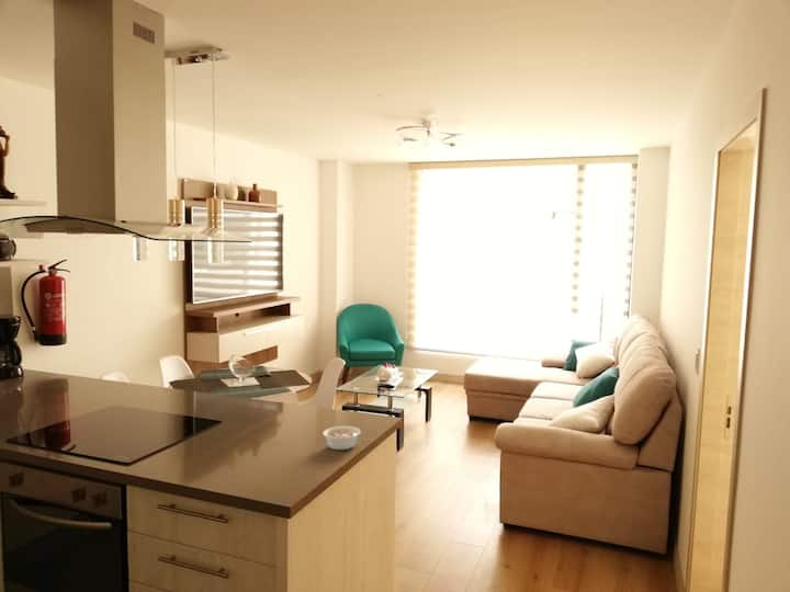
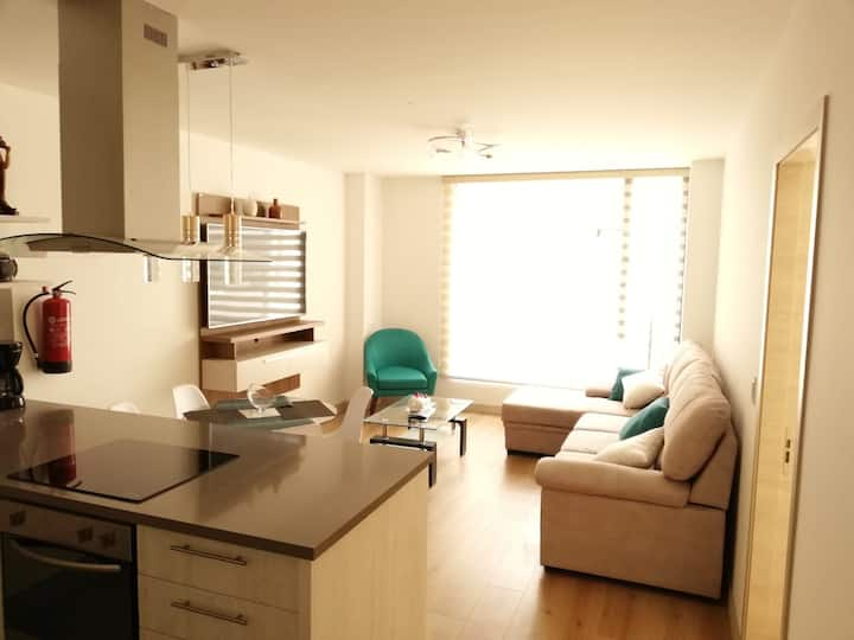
- legume [321,425,370,451]
